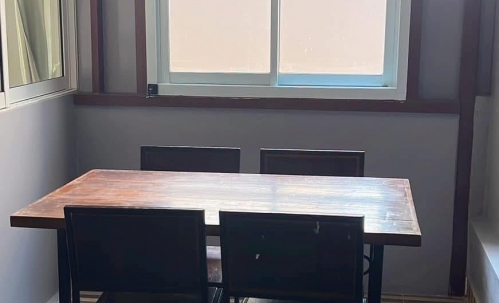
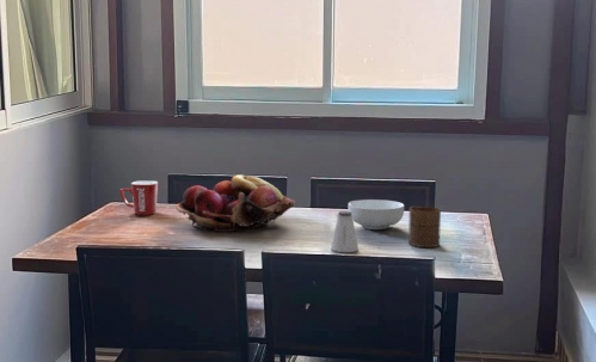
+ cereal bowl [348,198,405,231]
+ saltshaker [330,210,360,253]
+ fruit basket [176,174,296,233]
+ mug [118,179,159,216]
+ cup [407,205,442,249]
